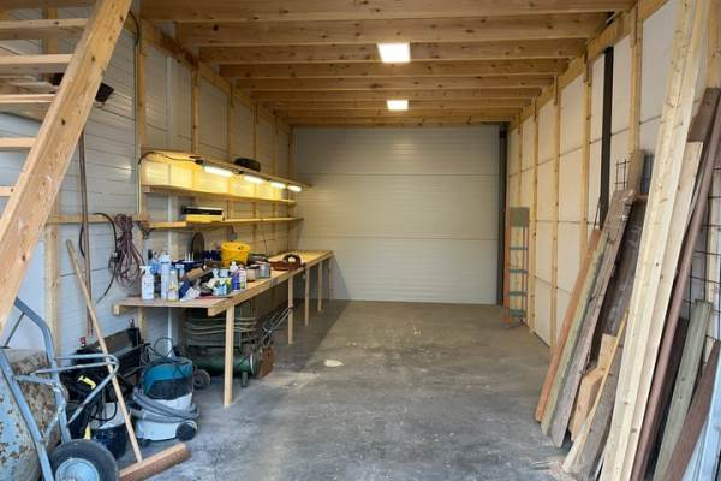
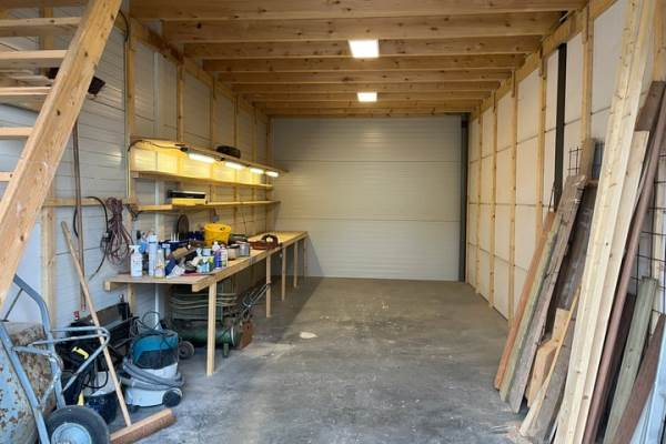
- shelving unit [500,206,531,331]
